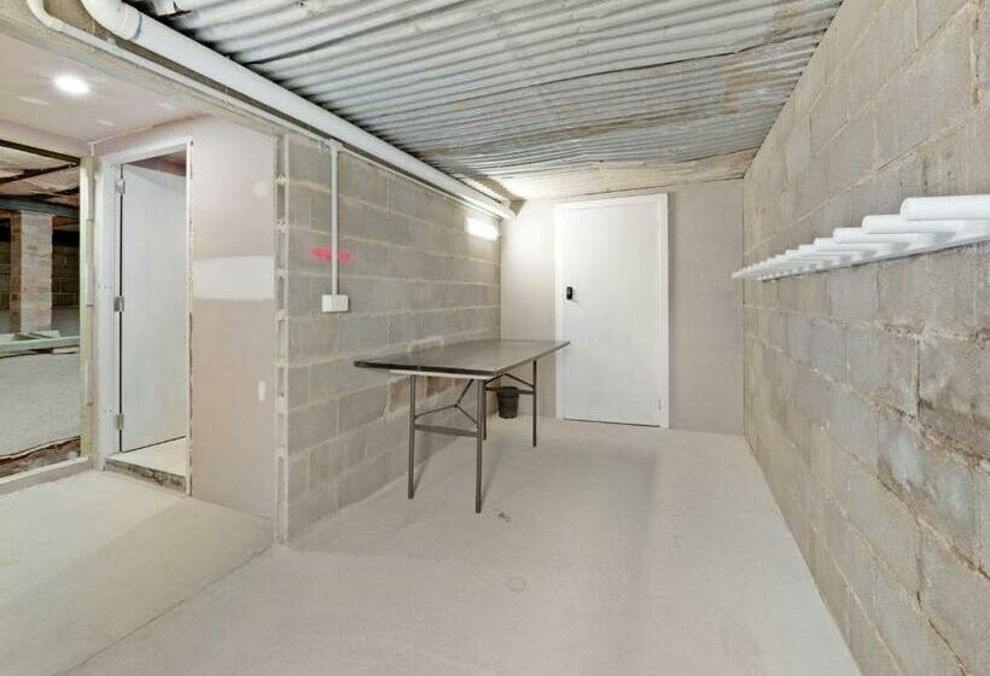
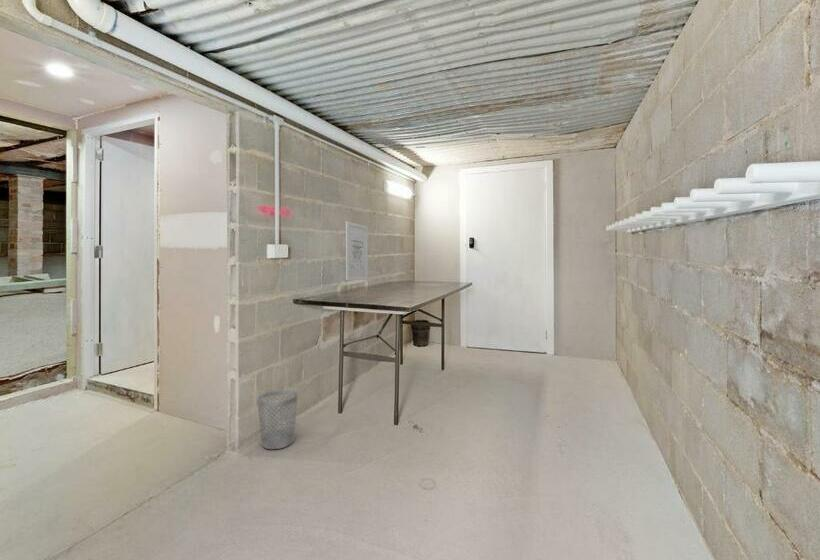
+ wall art [345,220,369,281]
+ wastebasket [256,389,299,450]
